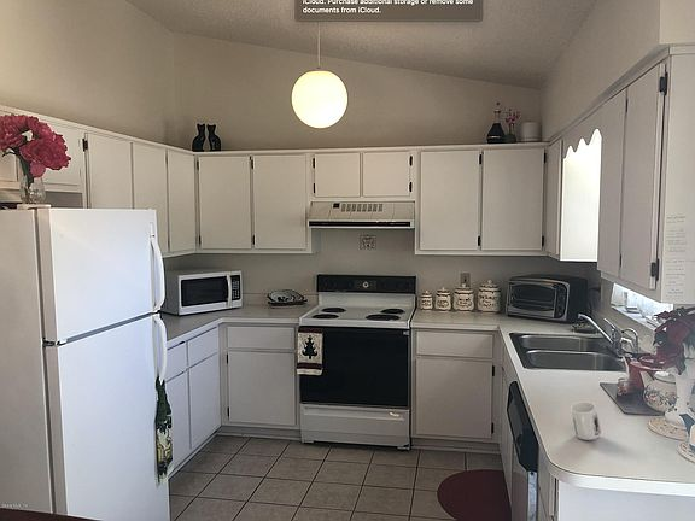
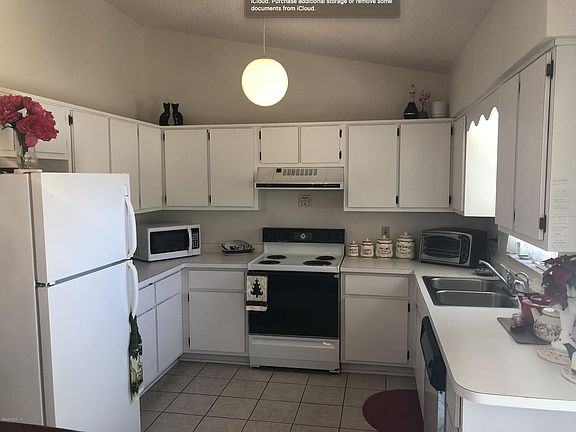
- mug [570,400,602,441]
